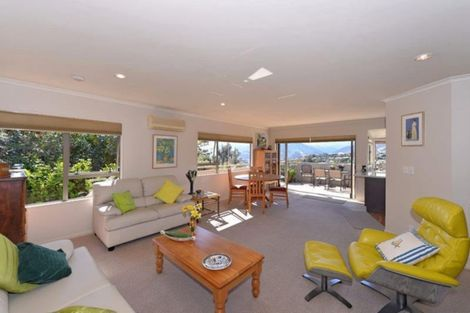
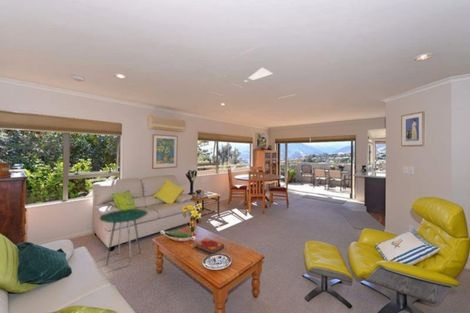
+ hardback book [194,237,225,255]
+ side table [99,208,149,266]
